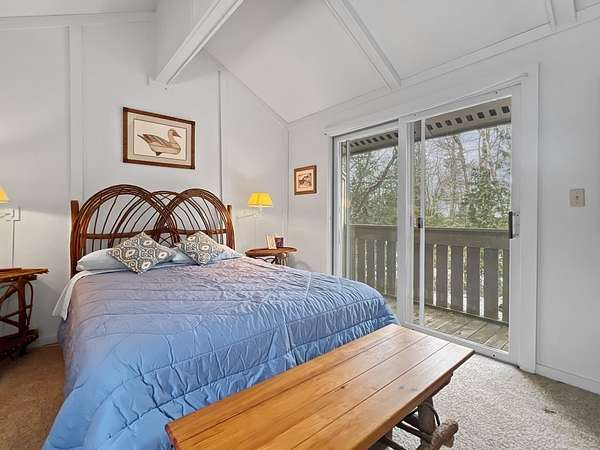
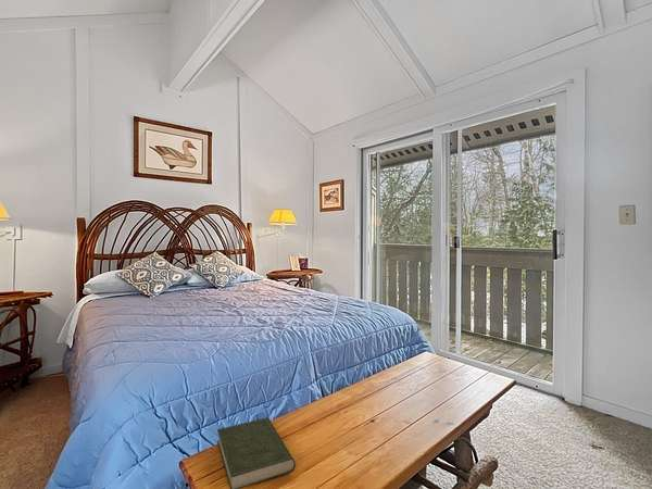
+ book [216,416,297,489]
